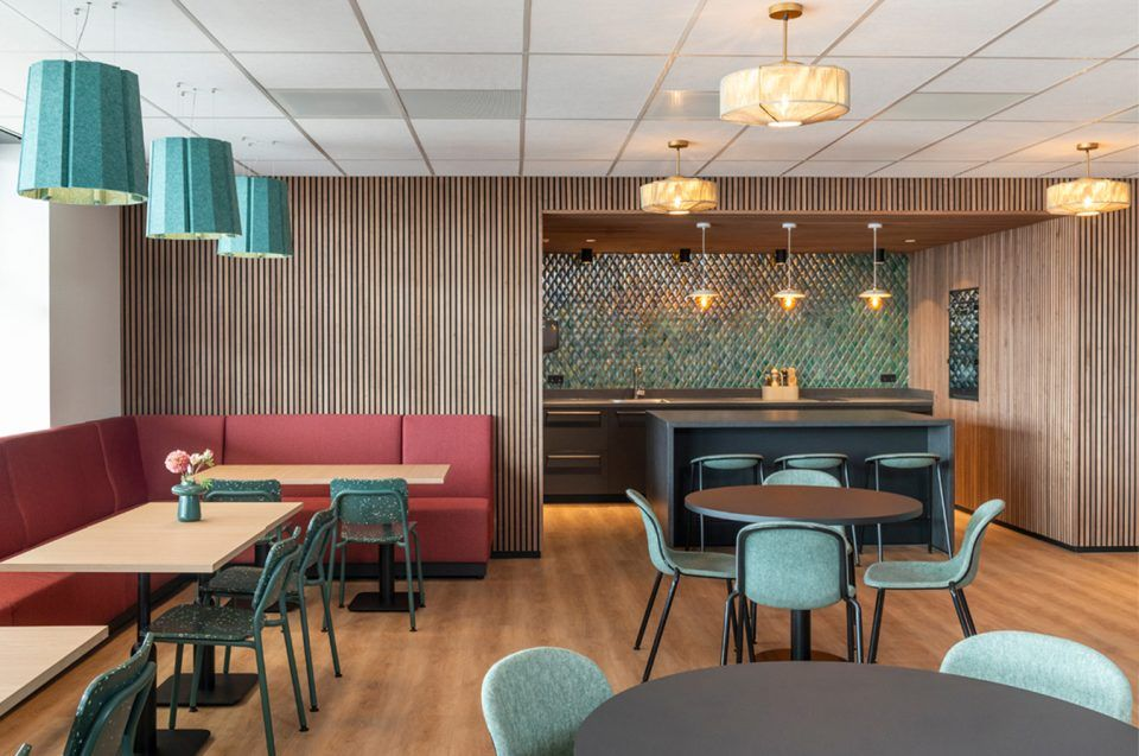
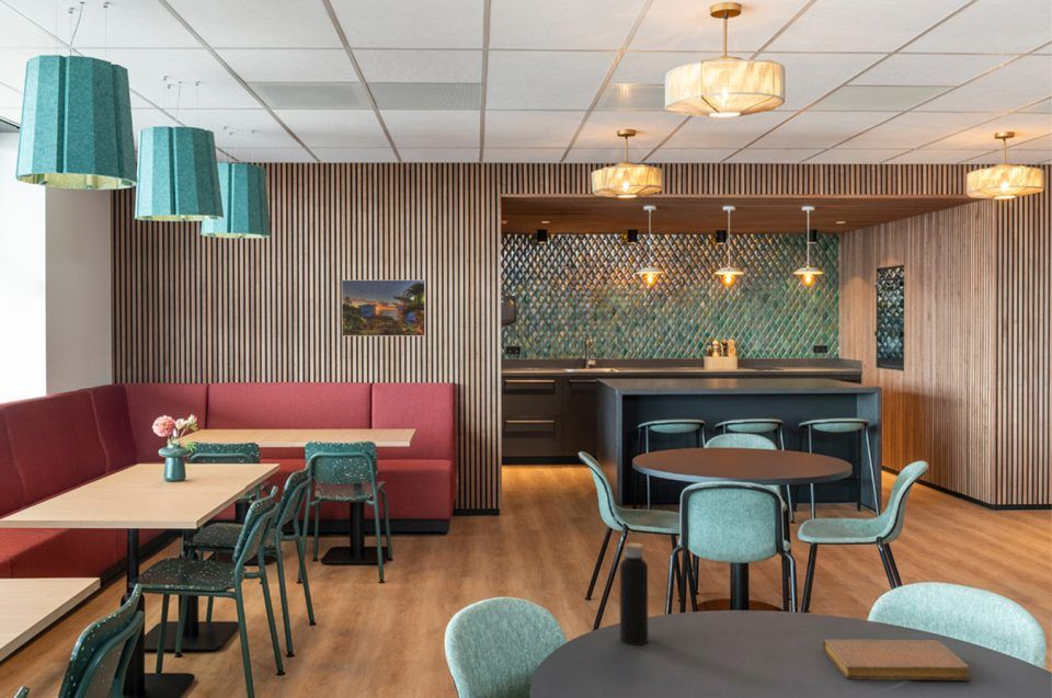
+ notebook [822,639,972,682]
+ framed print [341,278,426,337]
+ water bottle [619,534,649,646]
